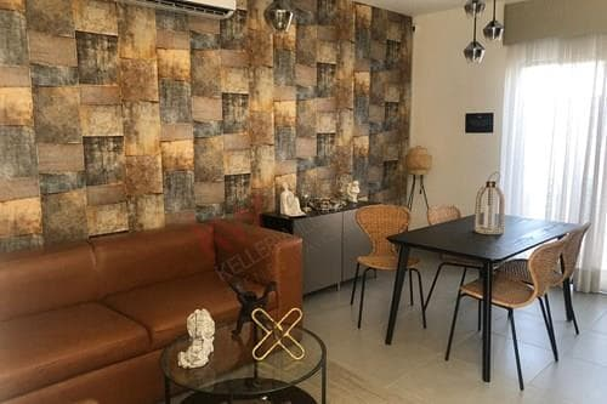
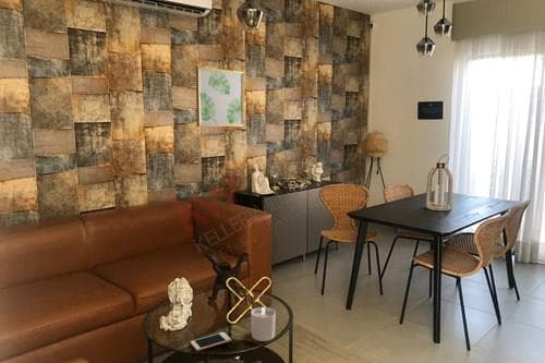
+ candle [250,306,277,342]
+ wall art [195,66,245,128]
+ cell phone [190,331,232,352]
